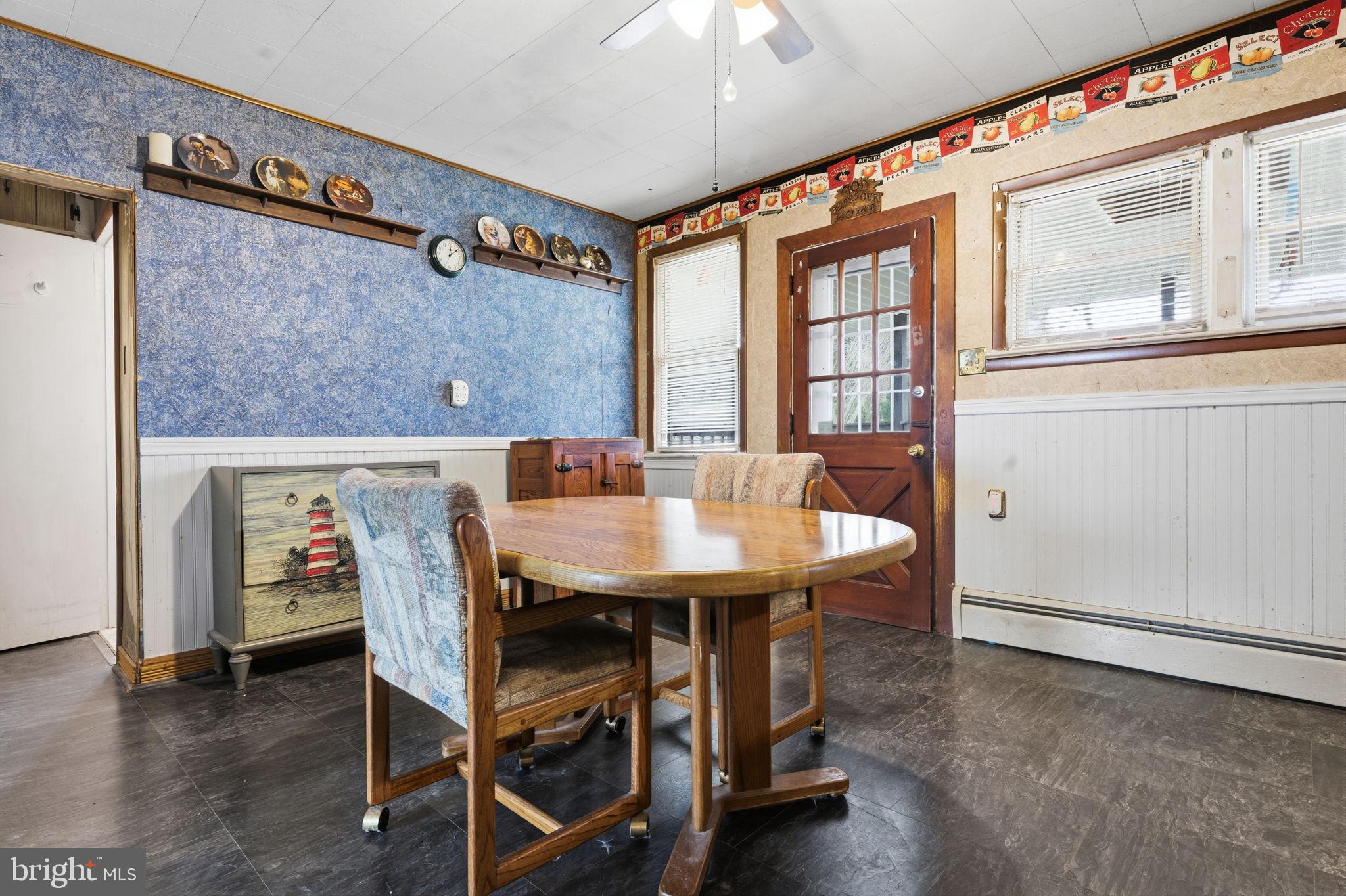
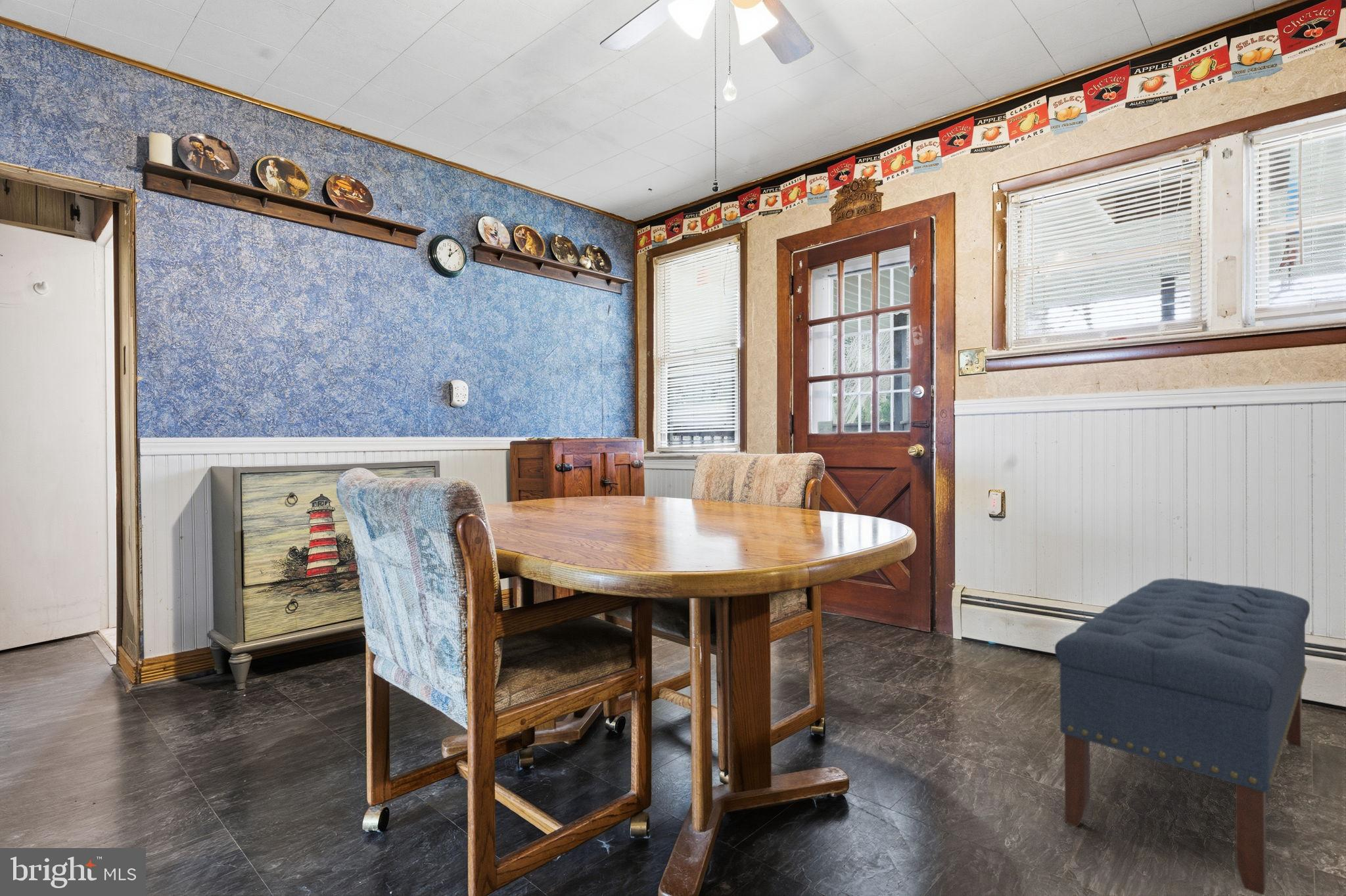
+ bench [1054,577,1311,896]
